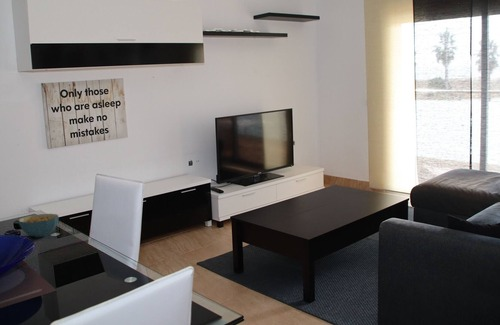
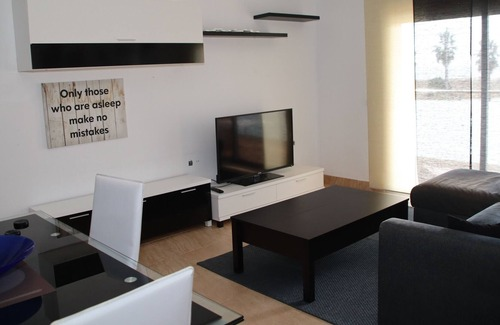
- cereal bowl [17,213,60,238]
